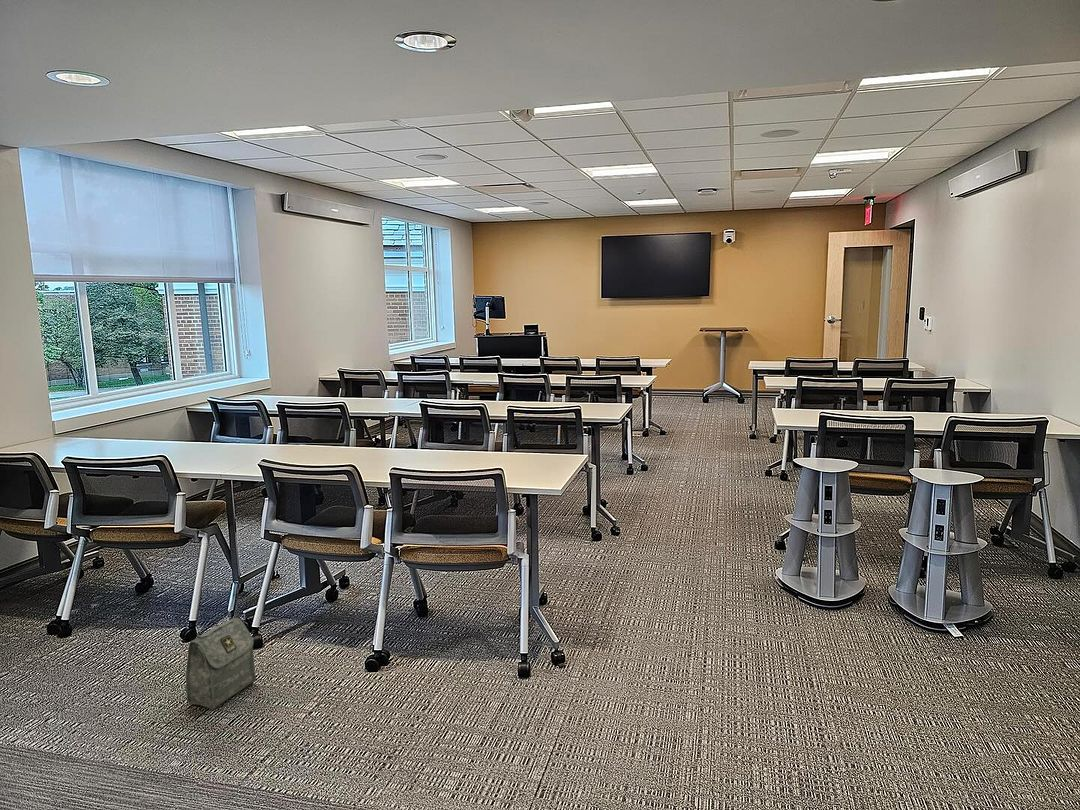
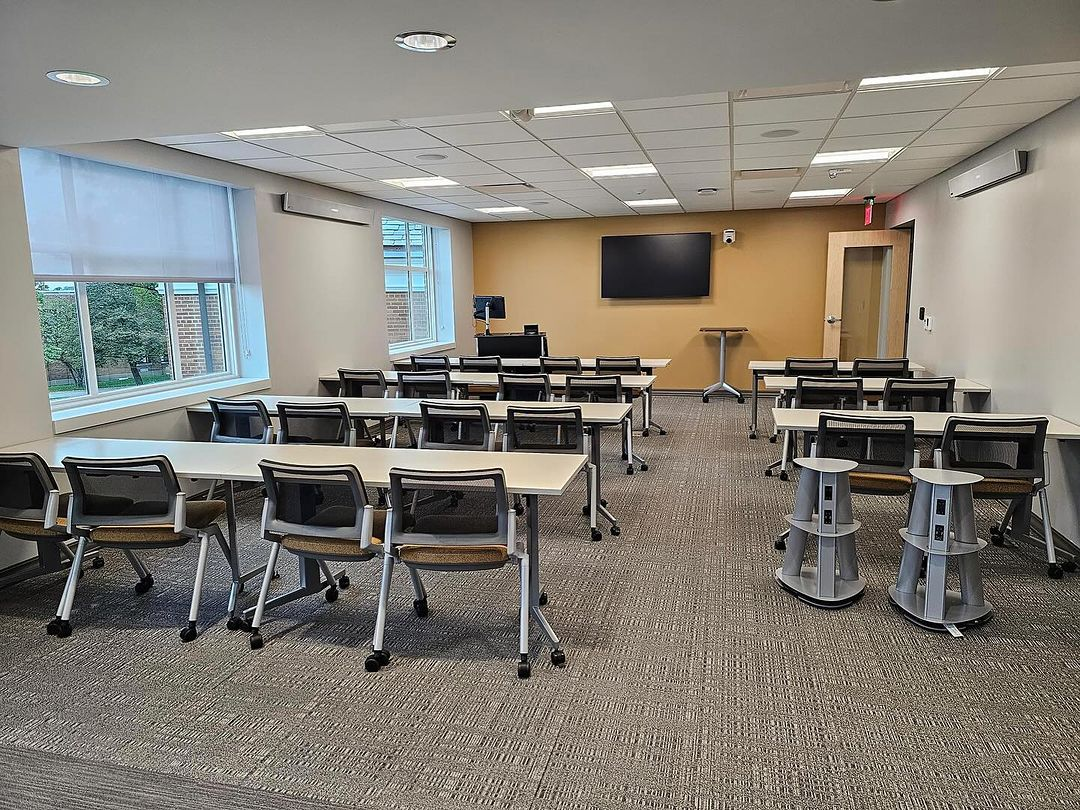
- bag [185,617,257,711]
